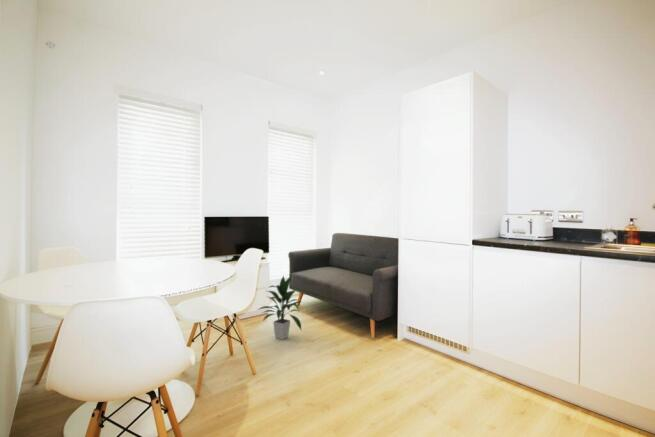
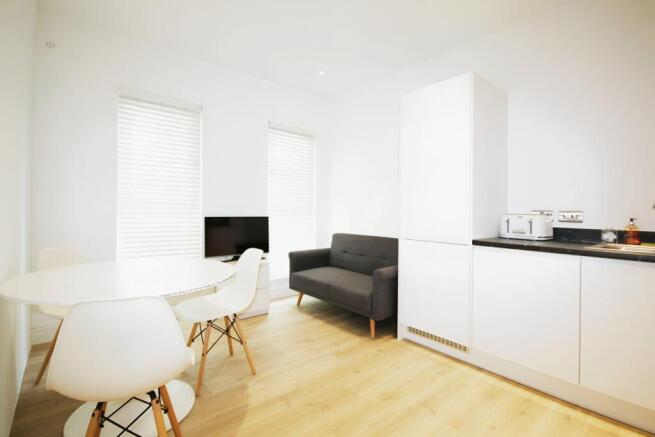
- indoor plant [257,274,302,341]
